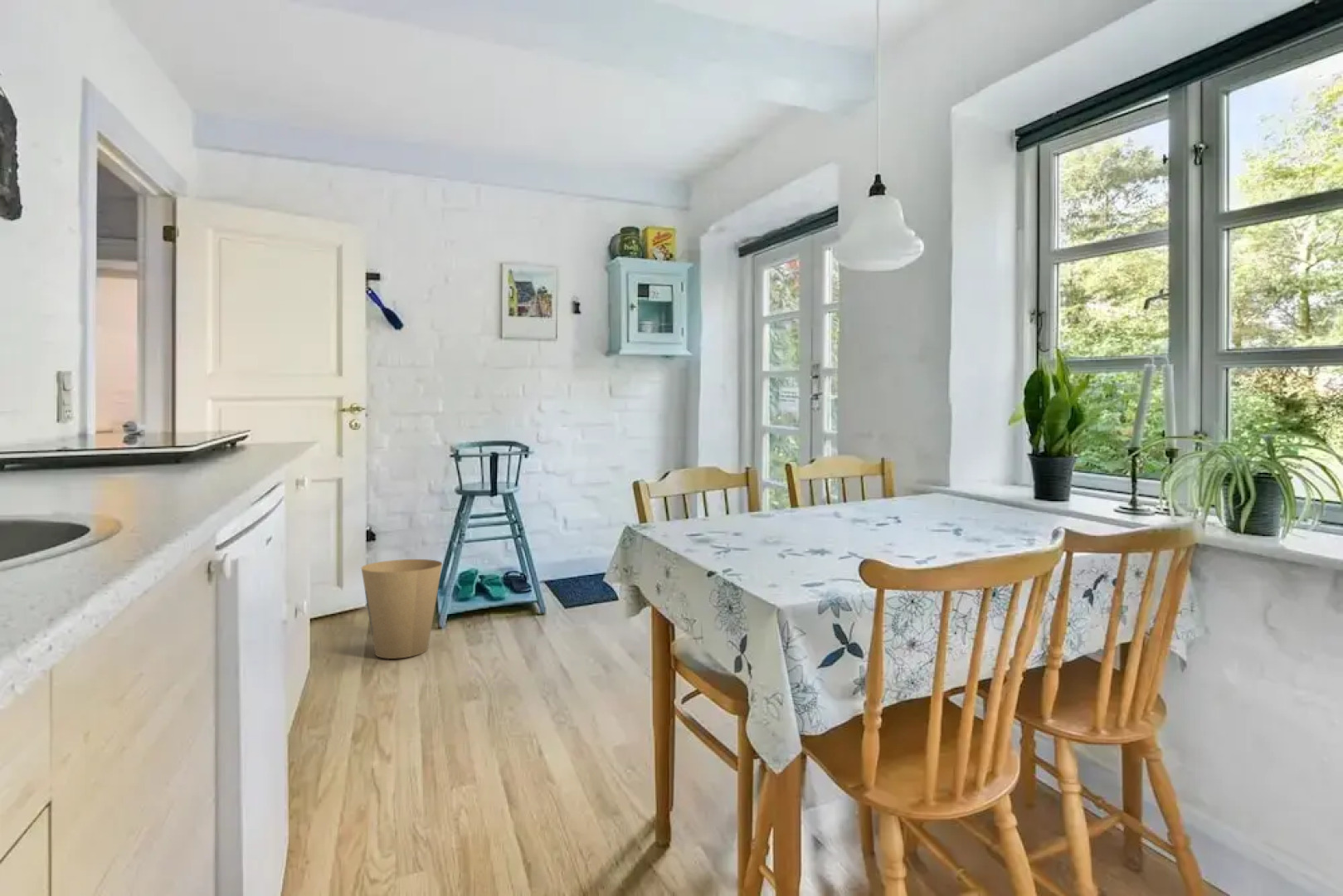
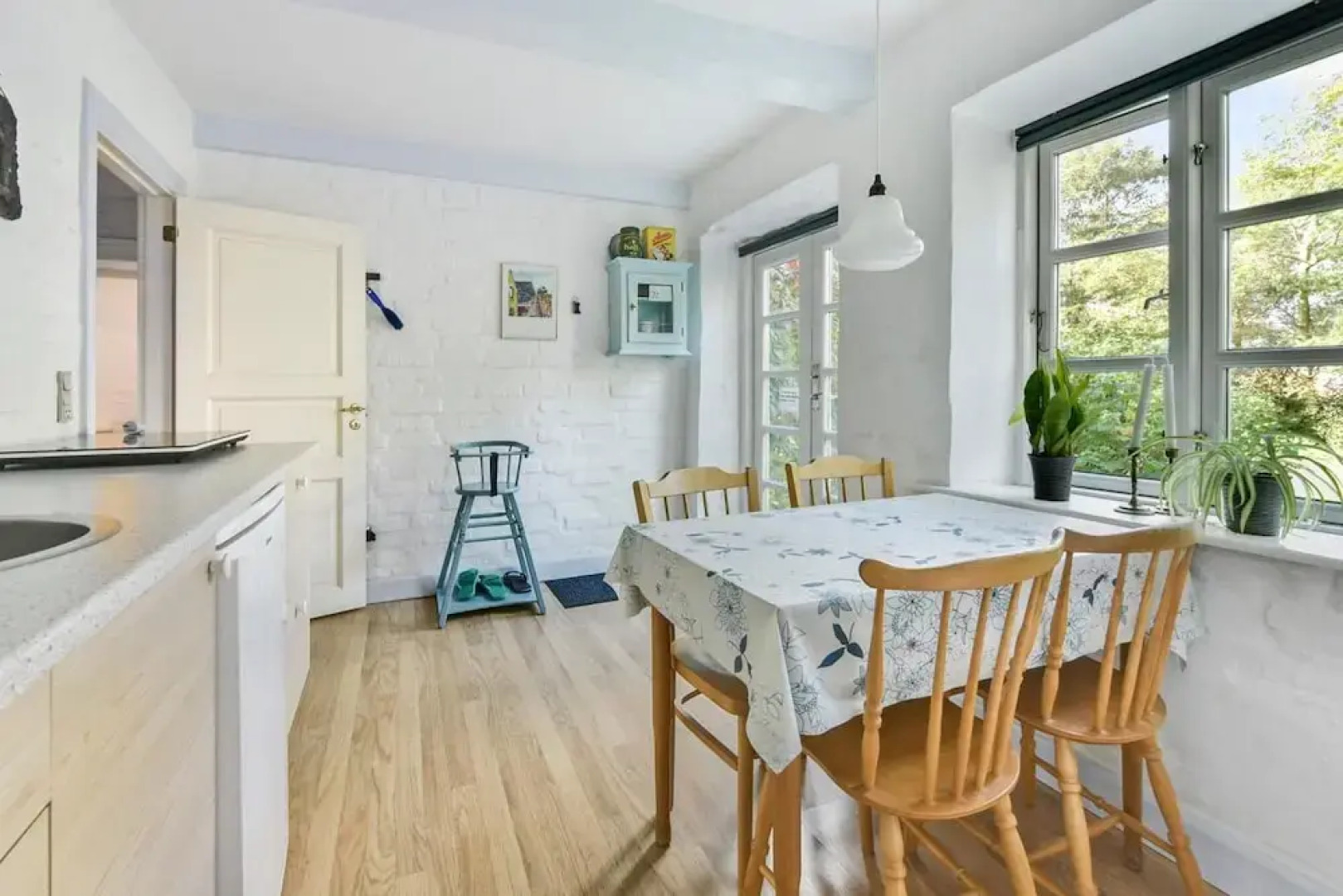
- trash can [361,558,443,660]
